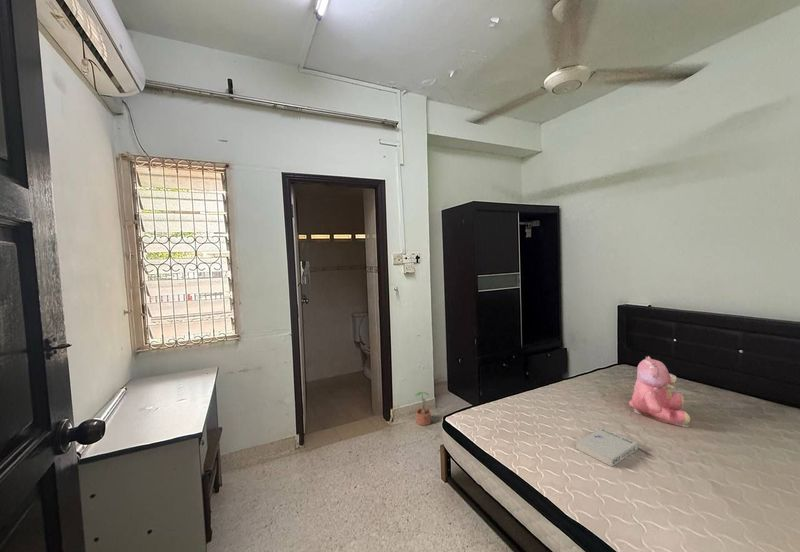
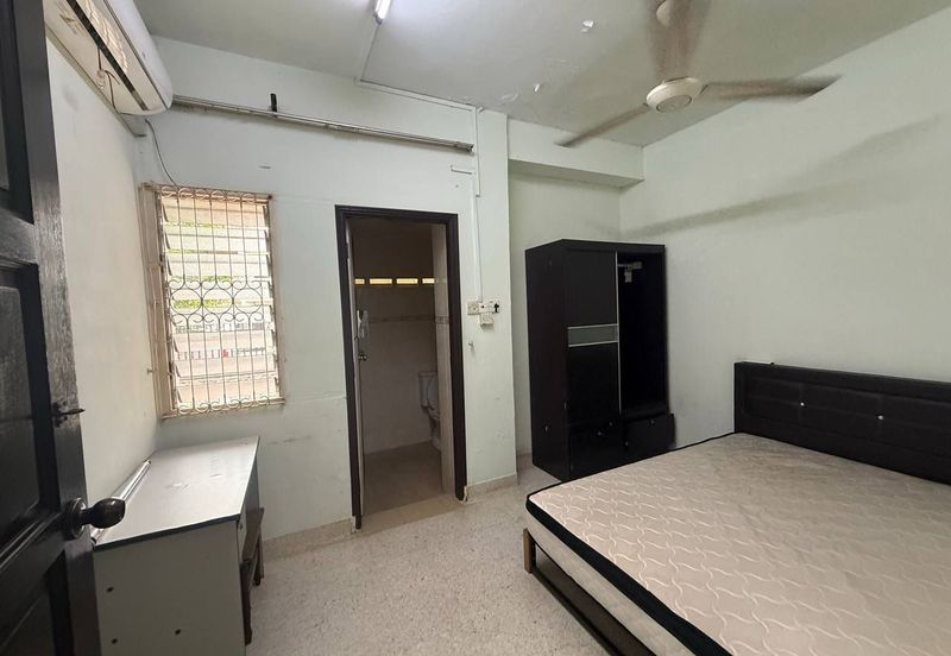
- potted plant [414,391,432,426]
- teddy bear [628,355,691,428]
- book [575,427,639,468]
